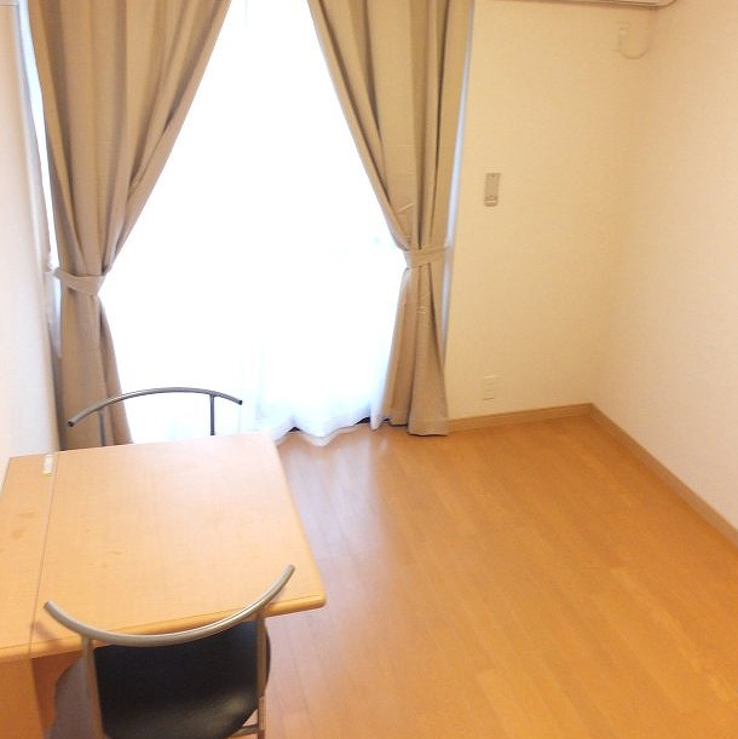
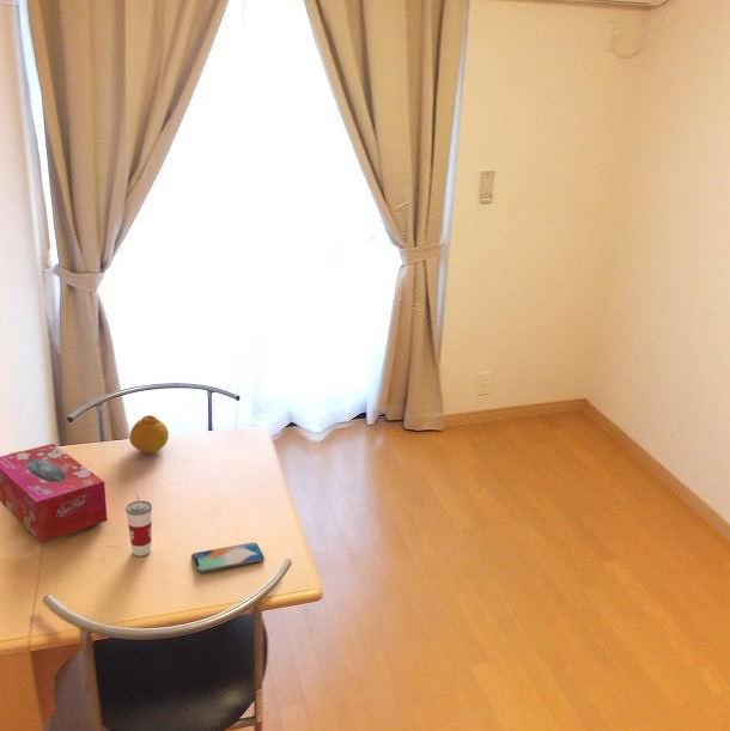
+ cup [124,488,153,558]
+ fruit [128,414,170,455]
+ tissue box [0,443,109,544]
+ smartphone [190,542,266,573]
